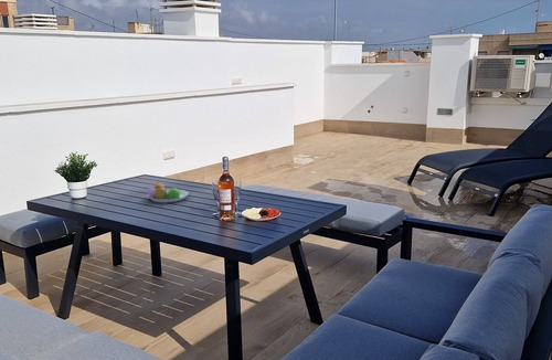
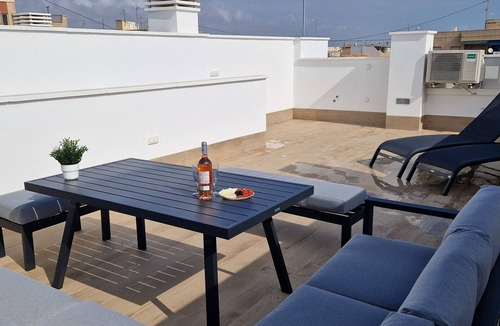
- fruit bowl [146,182,190,203]
